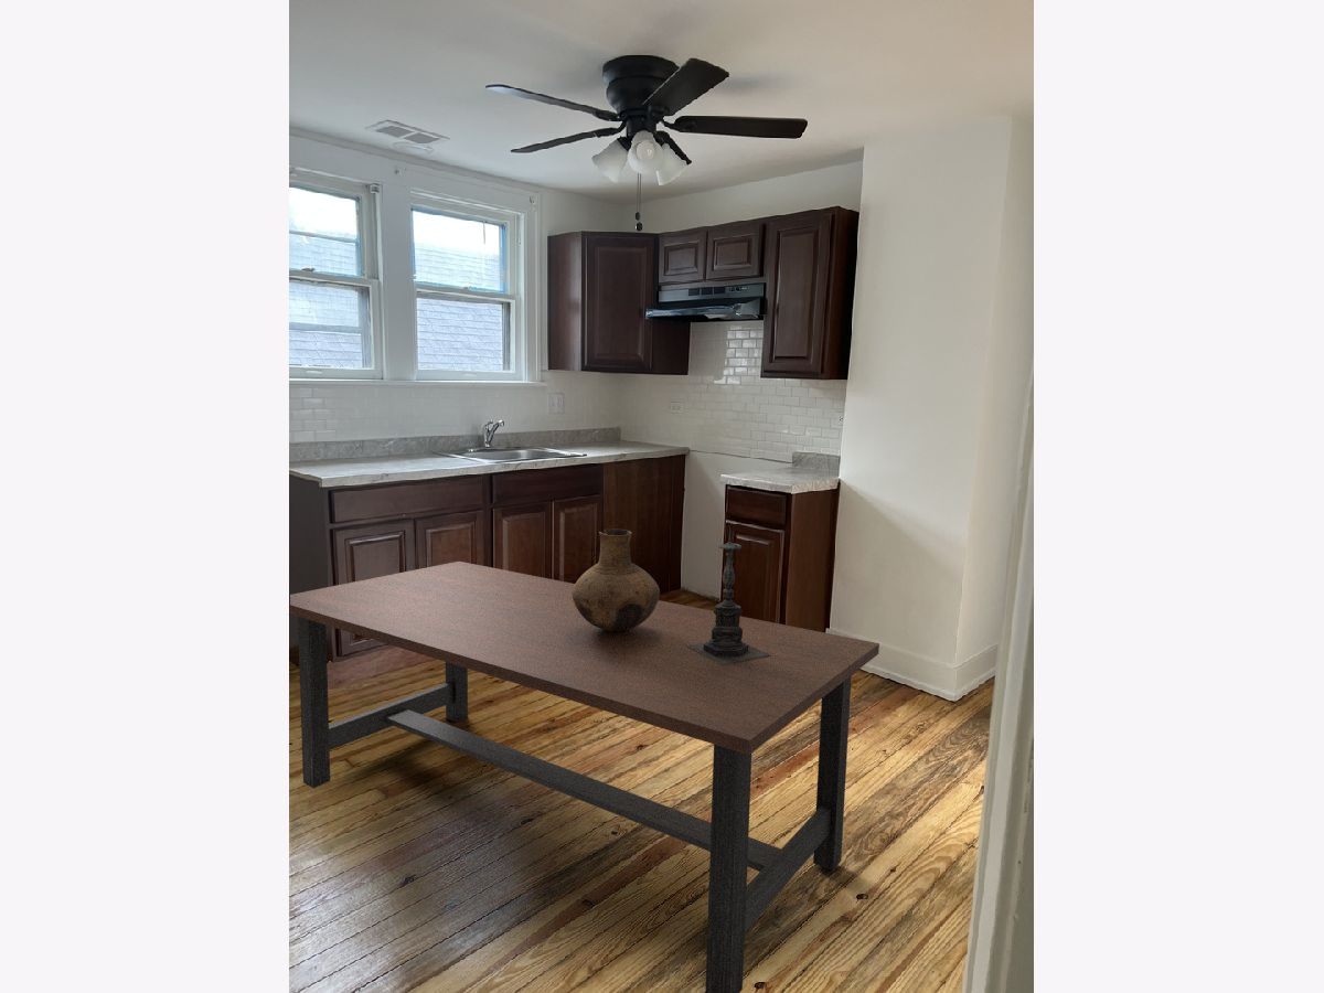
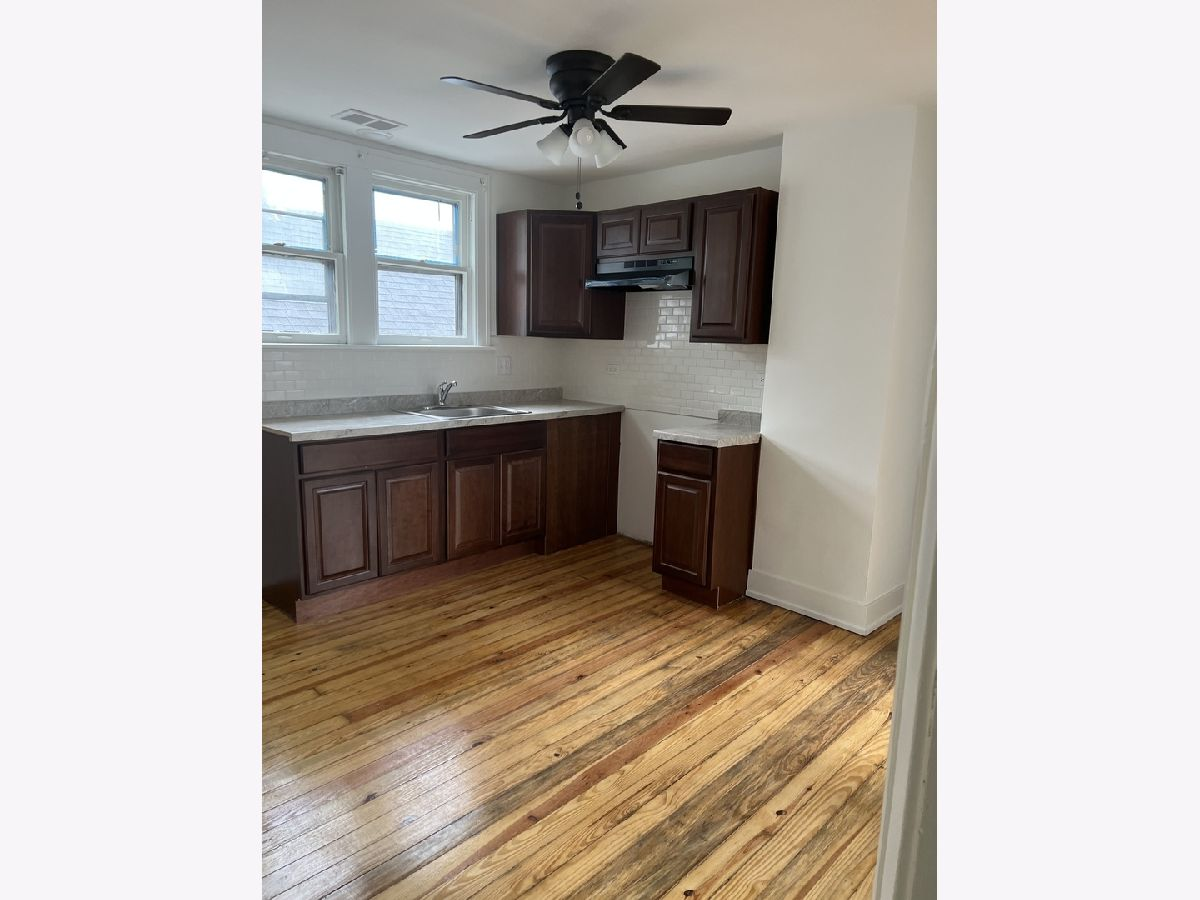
- candle holder [686,526,770,665]
- vase [572,528,661,631]
- dining table [289,560,880,993]
